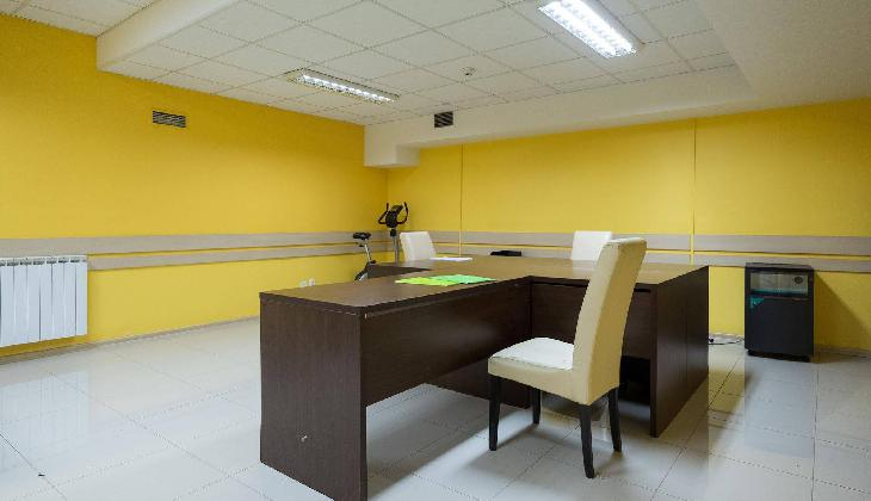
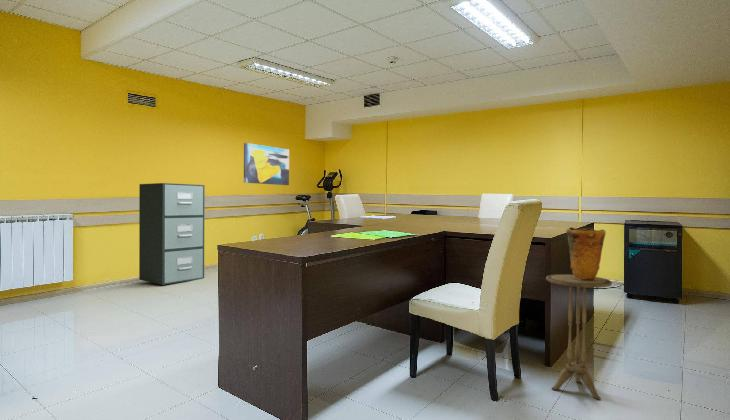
+ side table [545,273,613,400]
+ filing cabinet [138,182,206,286]
+ wall art [243,142,290,186]
+ vase [565,226,607,280]
